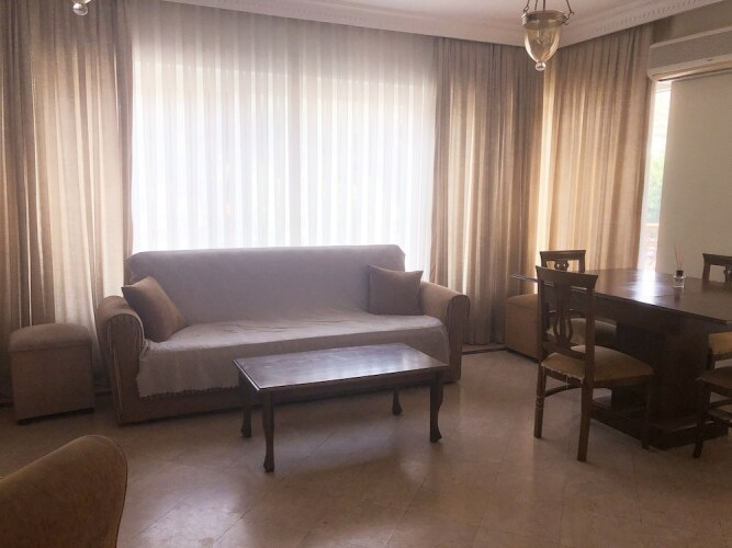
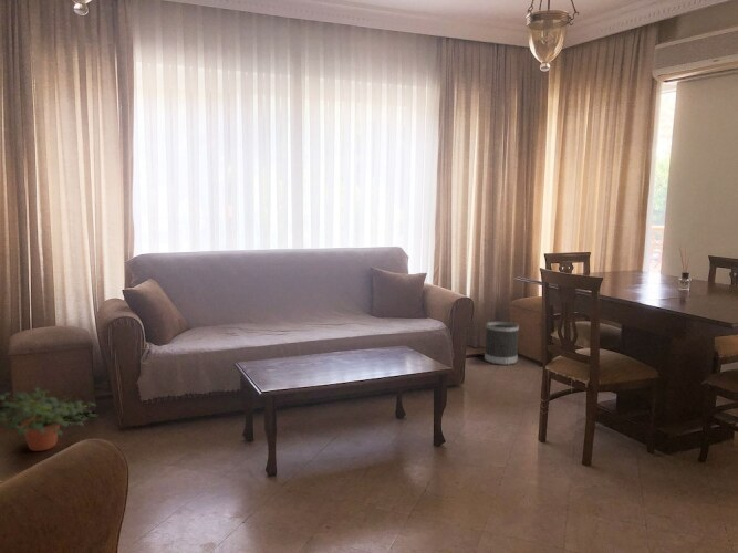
+ wastebasket [484,321,520,366]
+ potted plant [0,386,98,452]
